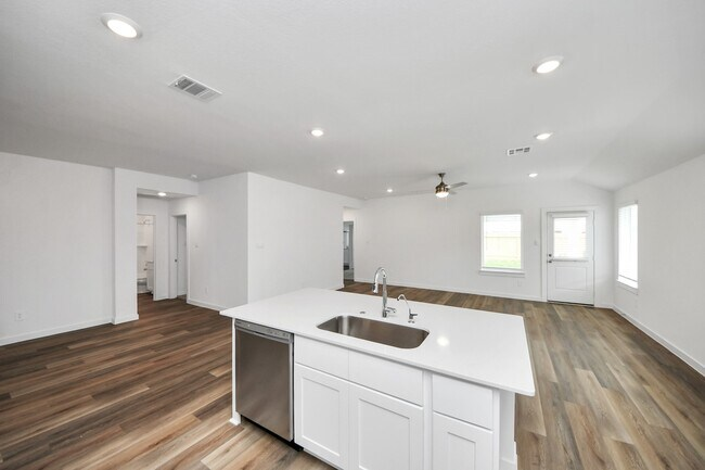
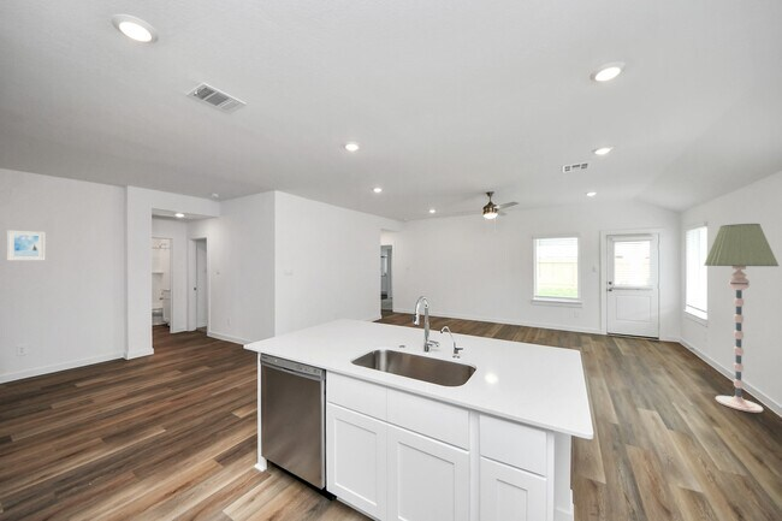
+ floor lamp [703,223,780,414]
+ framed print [6,229,47,261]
